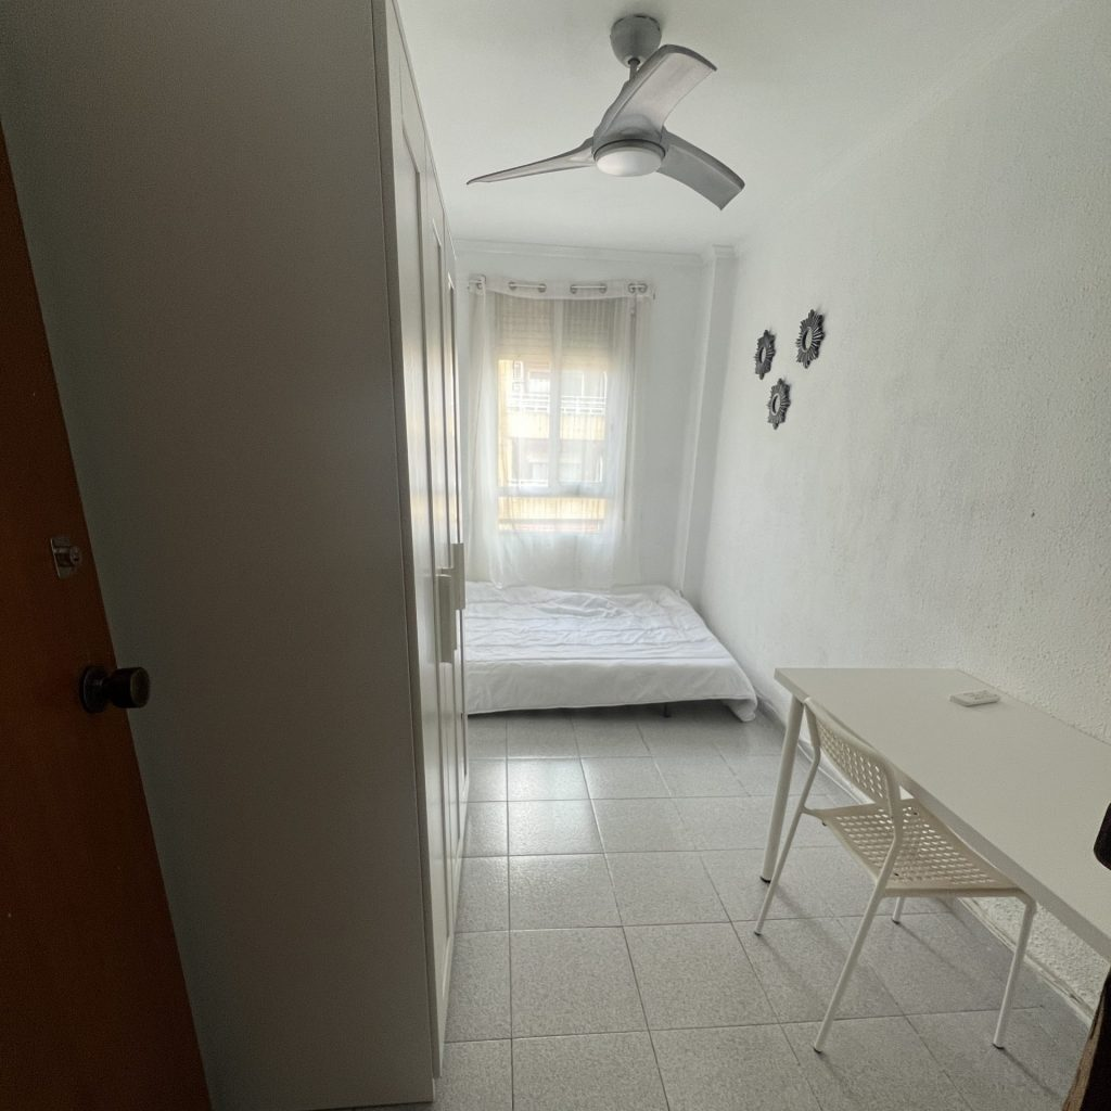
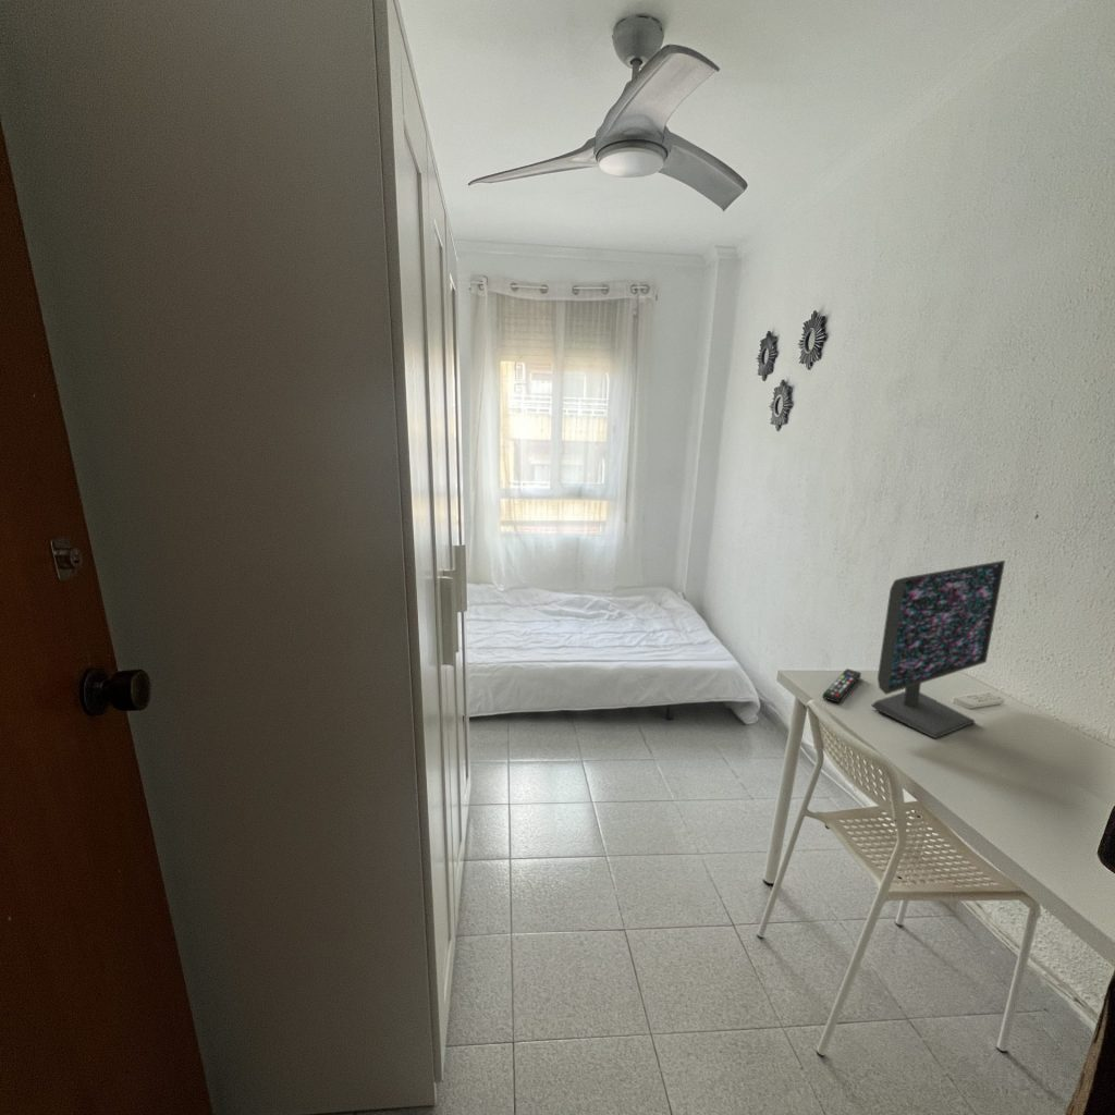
+ remote control [821,667,862,703]
+ computer monitor [871,560,1006,739]
